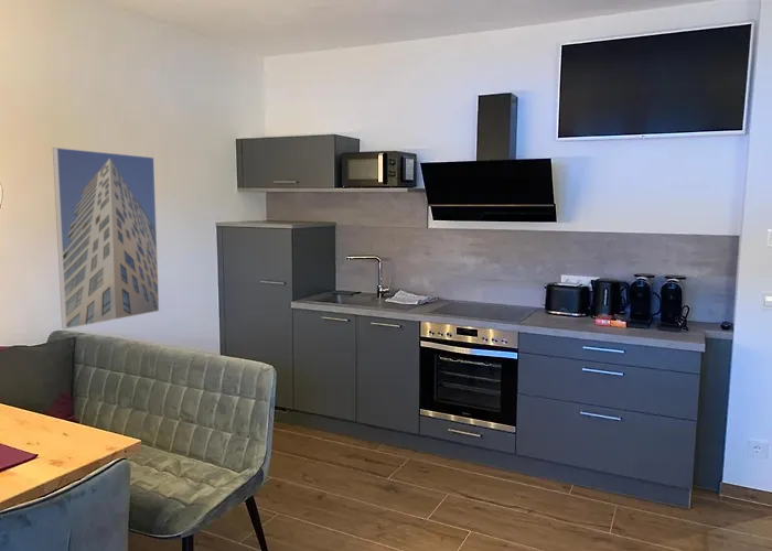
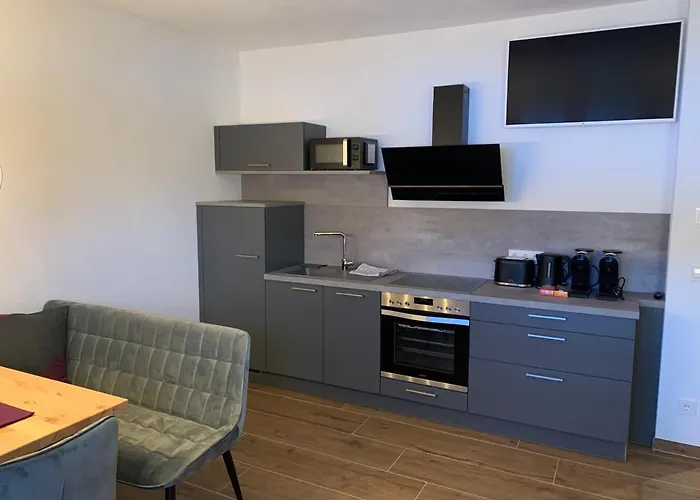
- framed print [52,147,160,329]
